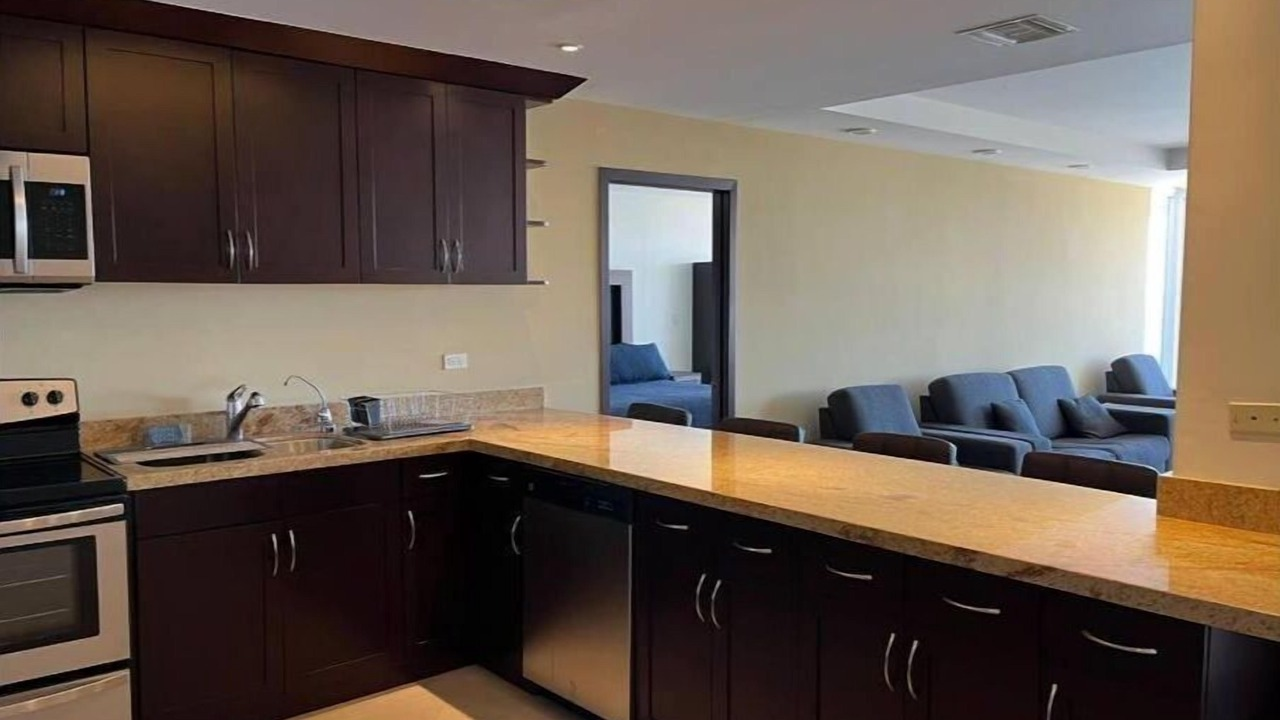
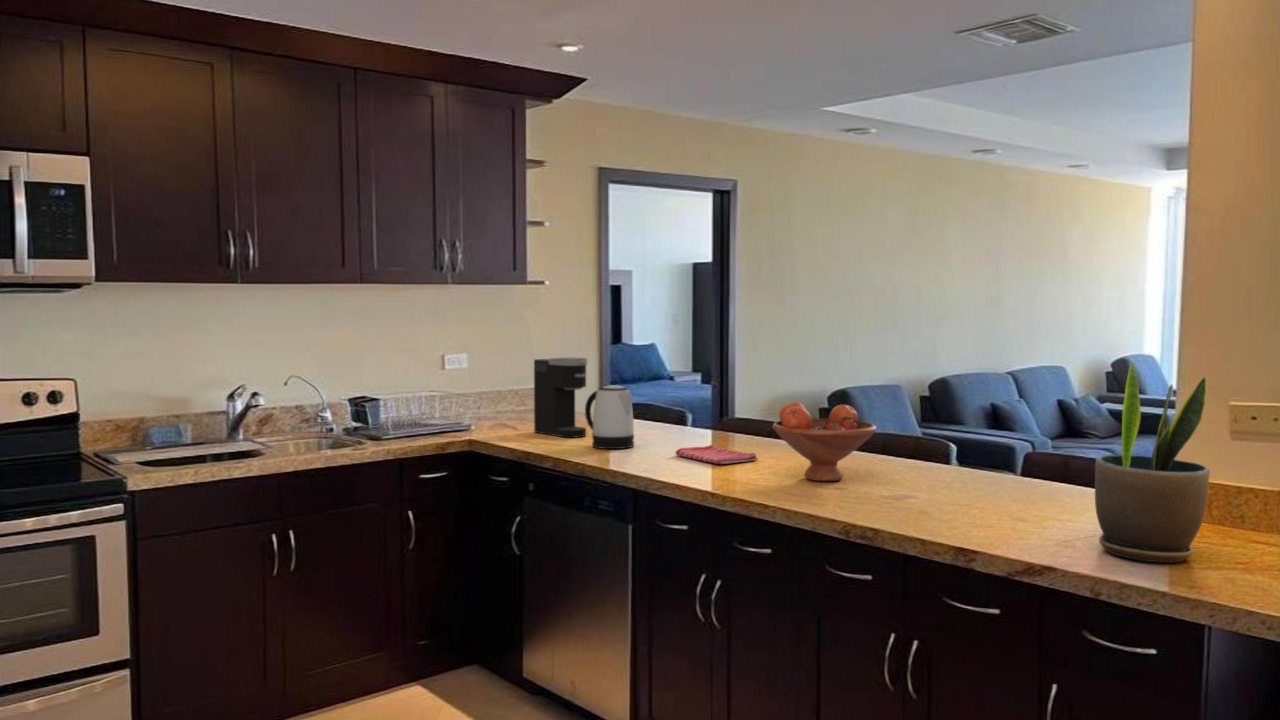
+ dish towel [674,444,759,465]
+ fruit bowl [771,401,878,482]
+ kettle [584,384,635,450]
+ coffee maker [533,356,588,438]
+ potted plant [1094,361,1211,564]
